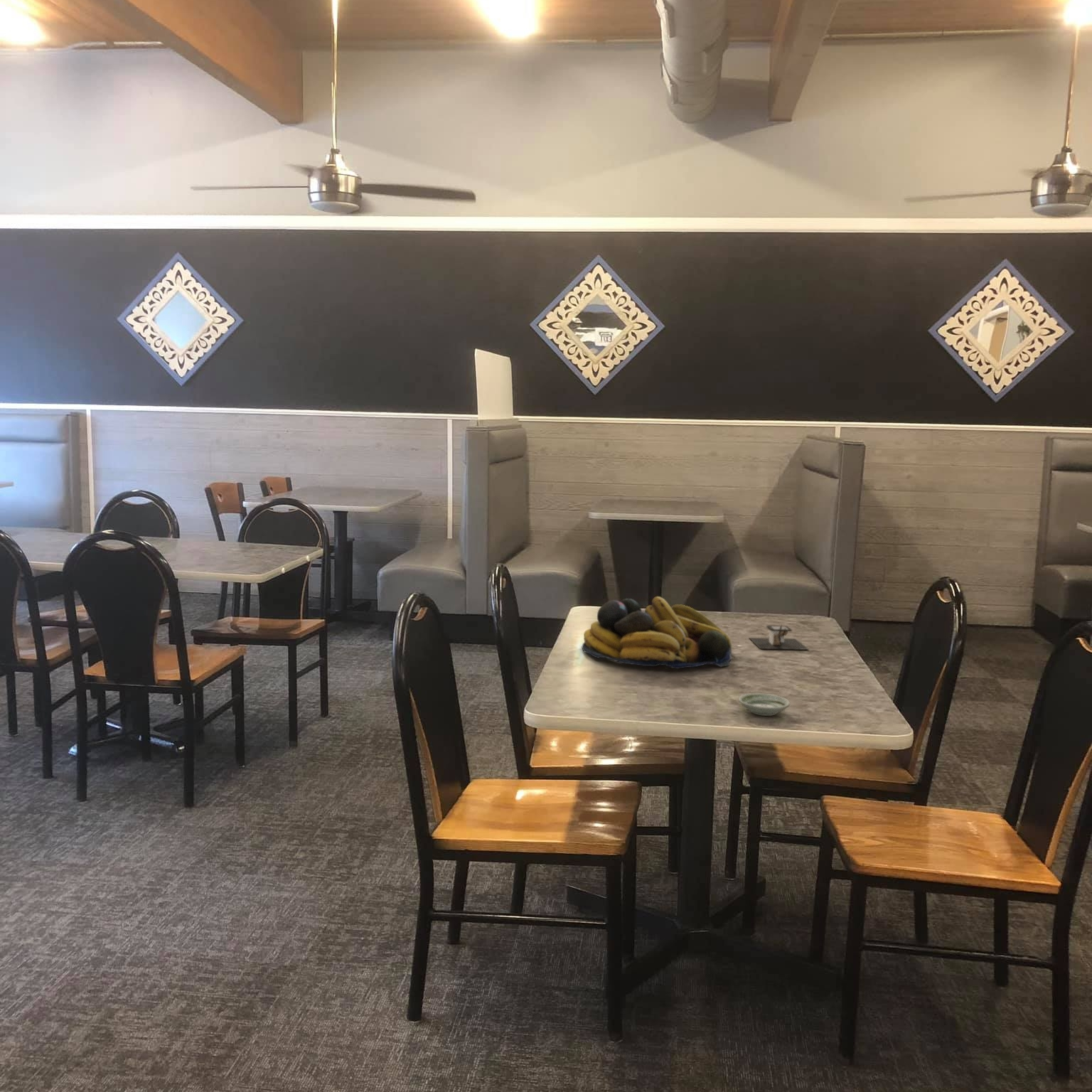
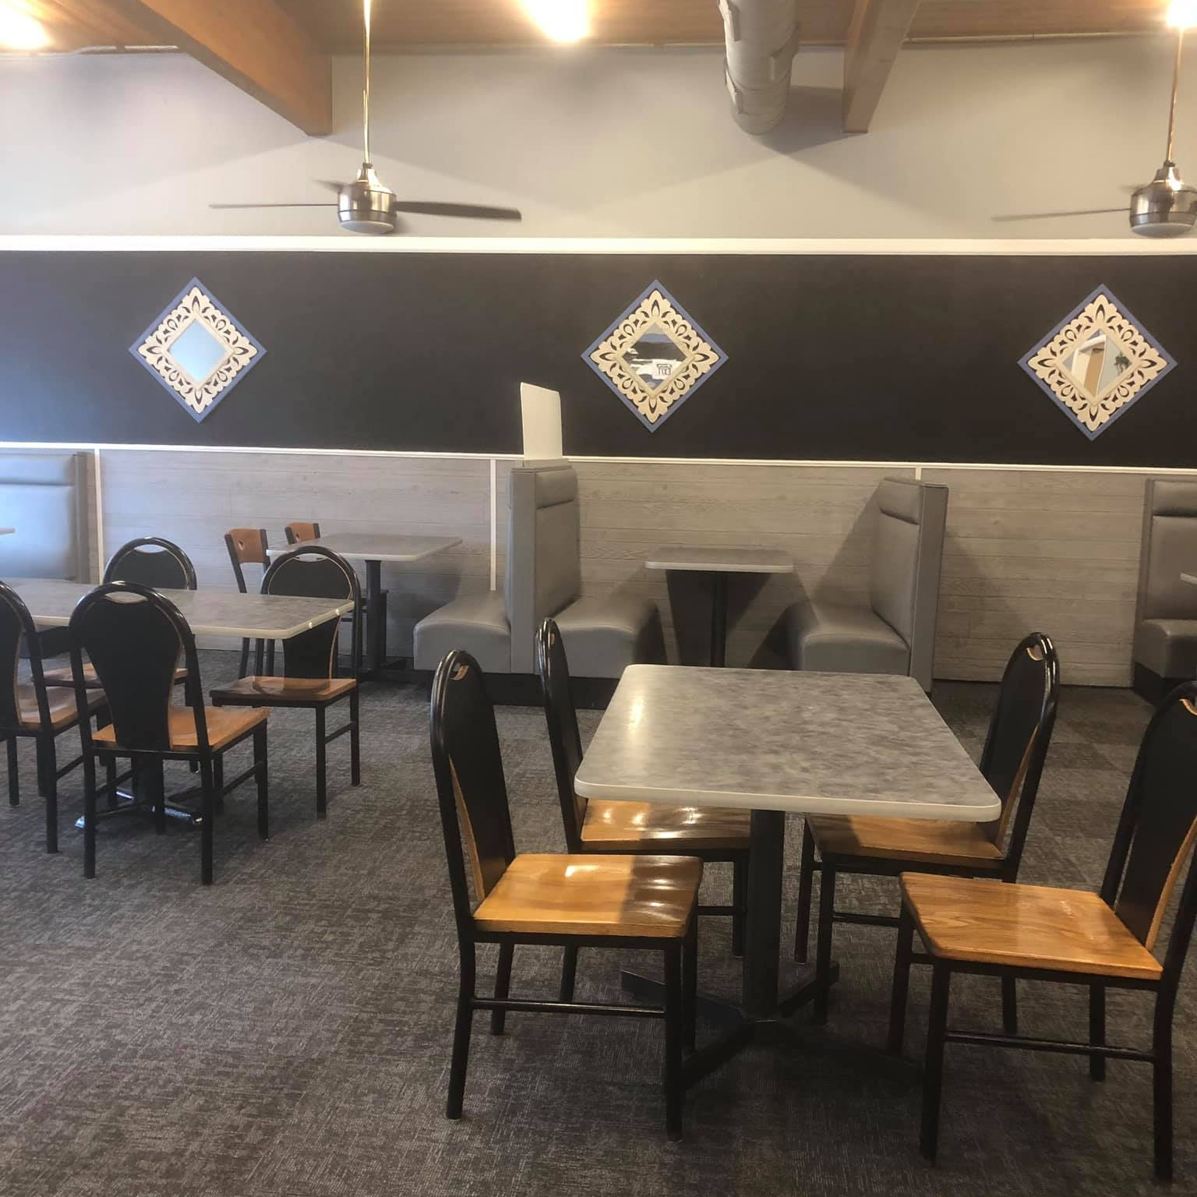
- saucer [737,692,791,717]
- architectural model [749,624,810,651]
- fruit bowl [582,596,733,669]
